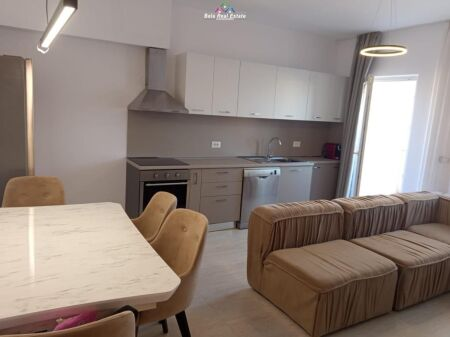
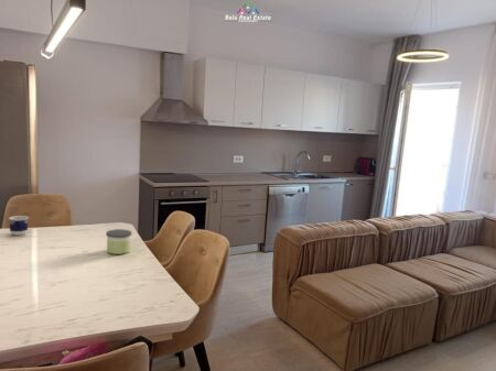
+ cup [8,215,30,237]
+ candle [105,228,132,255]
